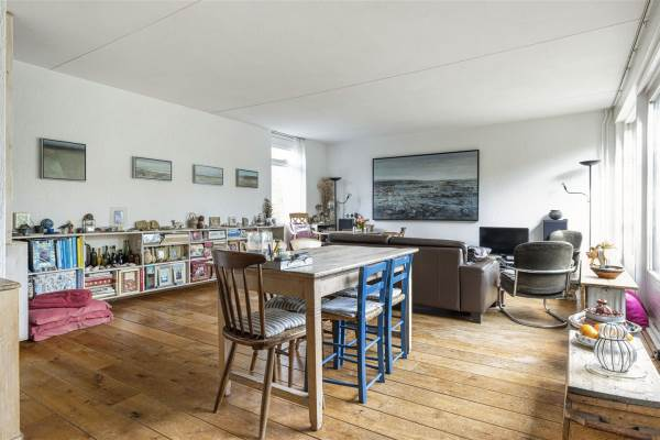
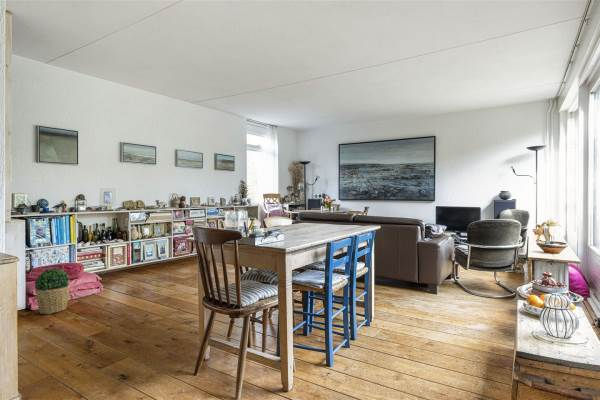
+ potted plant [33,267,71,315]
